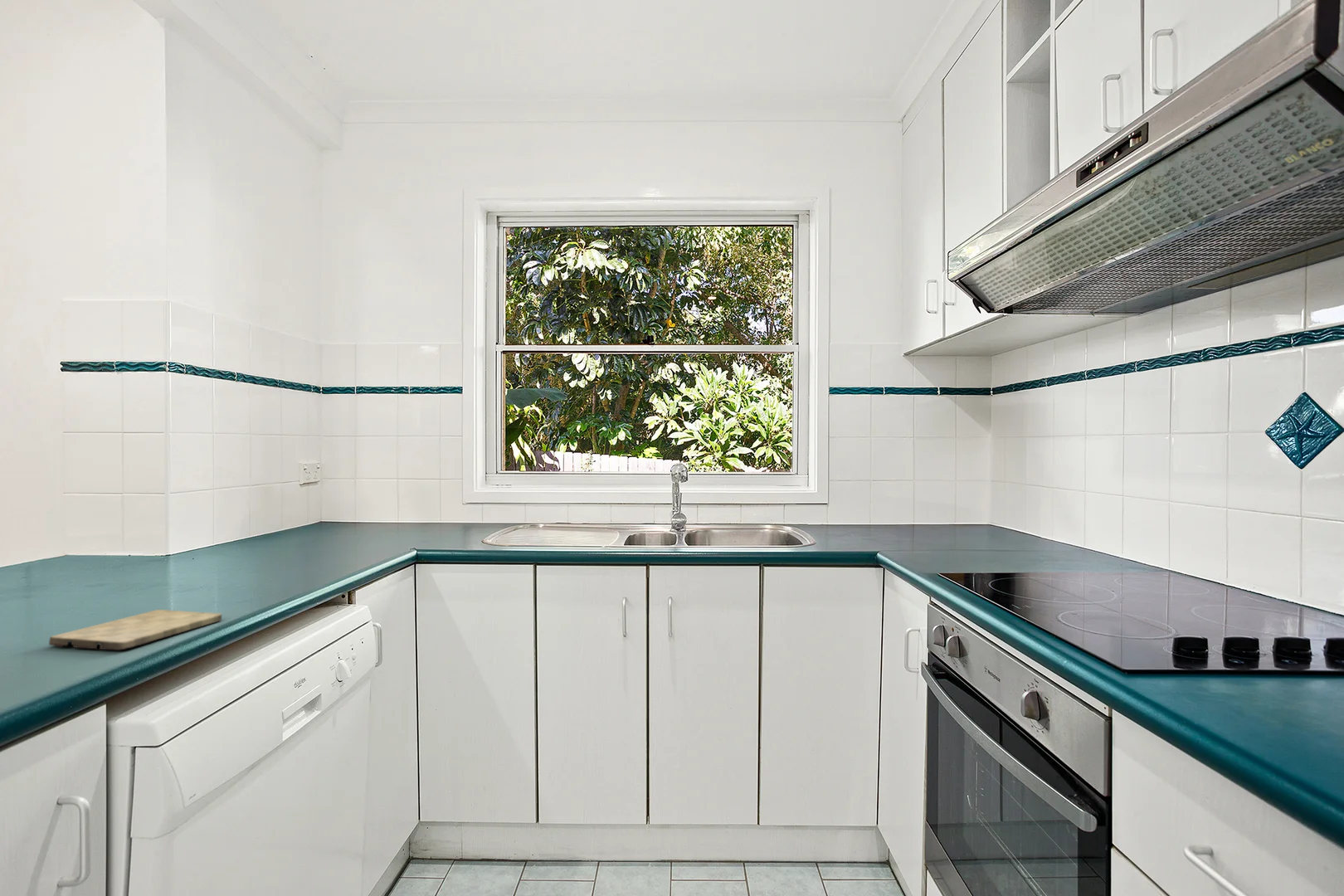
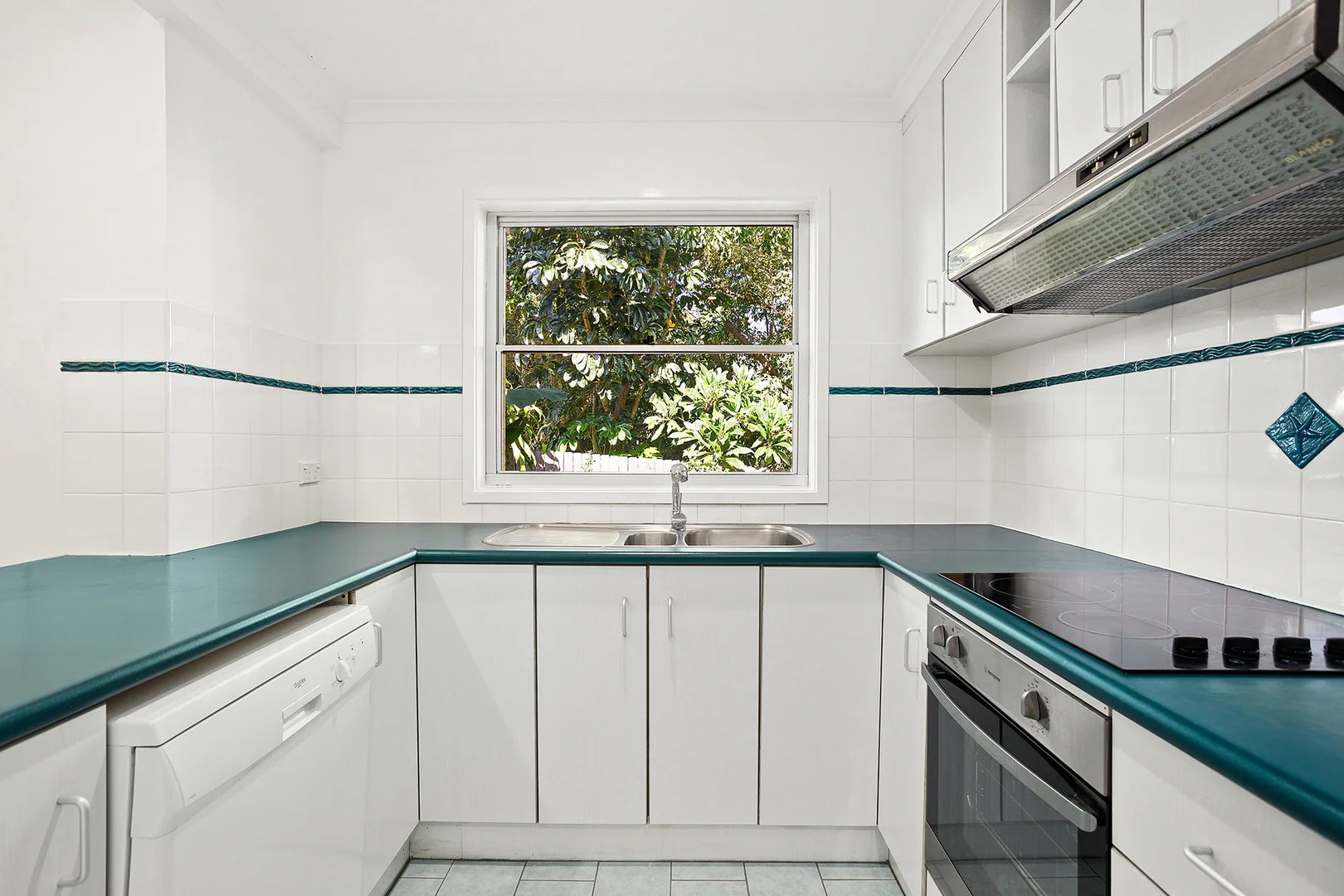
- cutting board [48,609,222,651]
